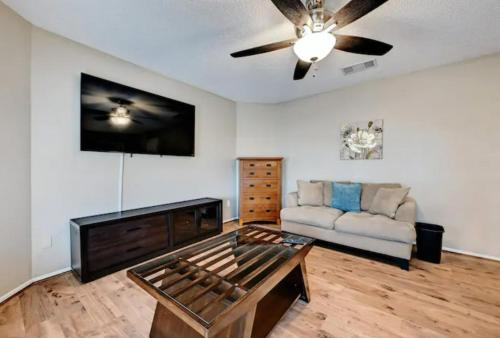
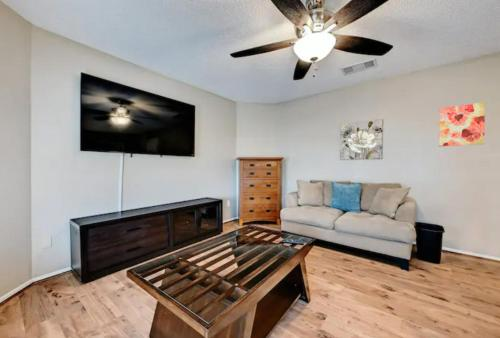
+ wall art [438,102,486,147]
